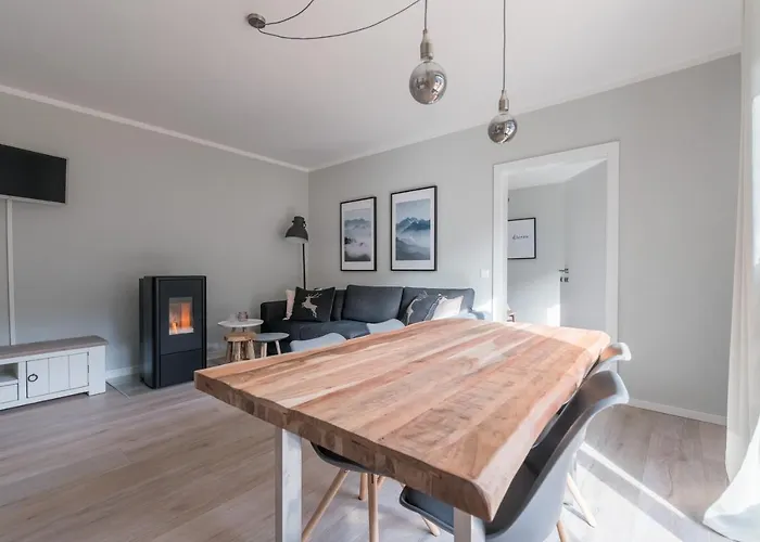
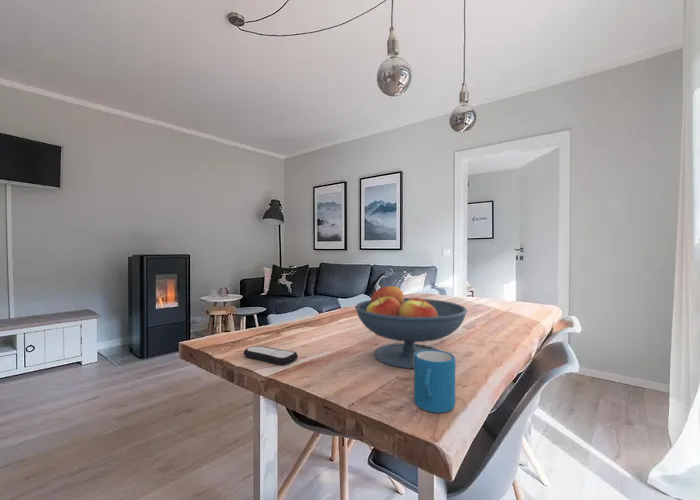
+ fruit bowl [354,284,468,370]
+ remote control [243,345,299,366]
+ mug [413,349,456,414]
